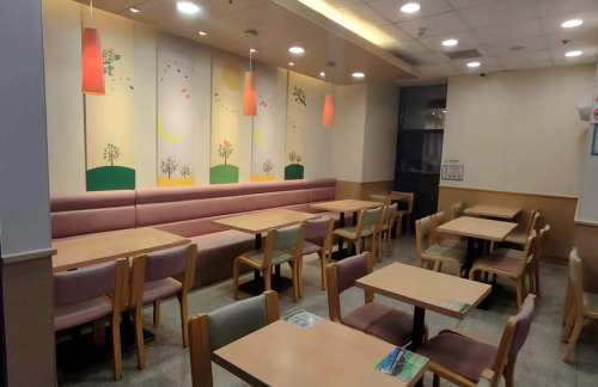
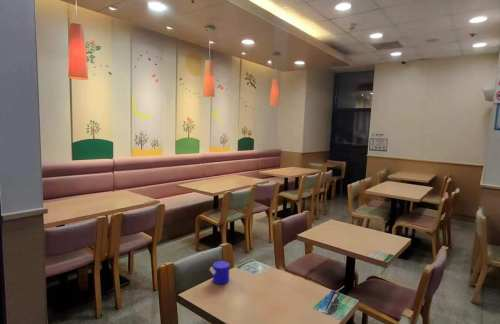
+ cup [209,260,230,285]
